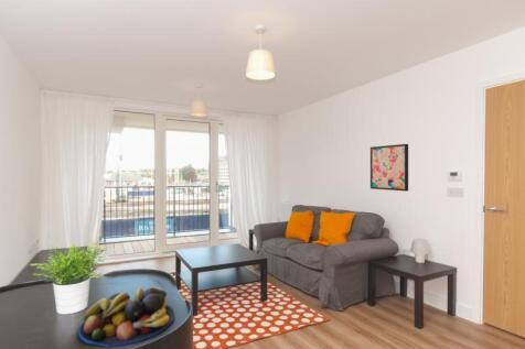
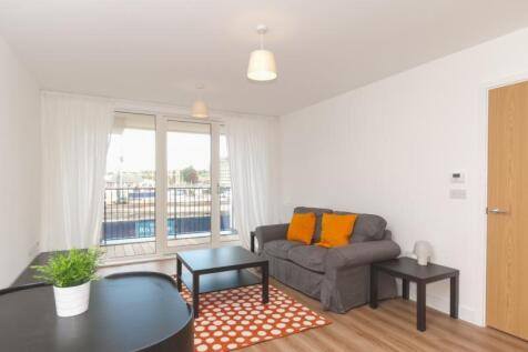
- wall art [369,143,409,193]
- fruit bowl [77,286,175,348]
